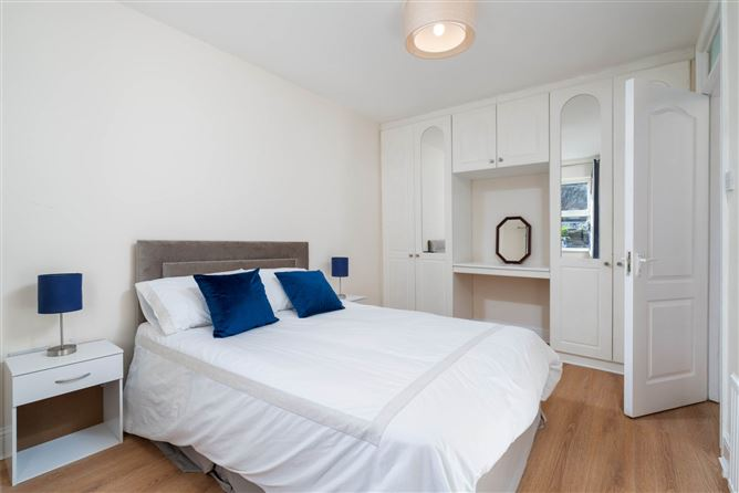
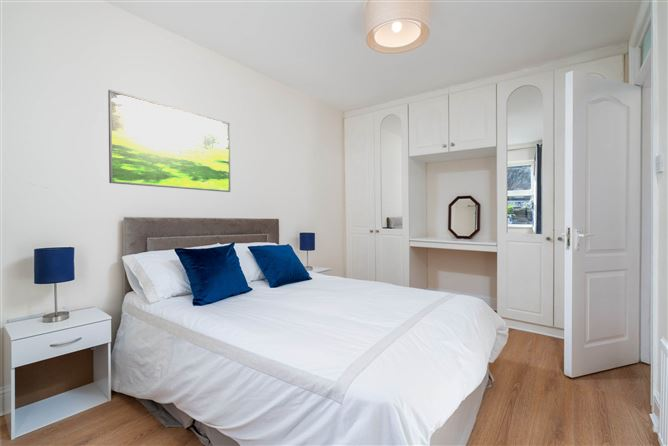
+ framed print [107,89,231,193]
